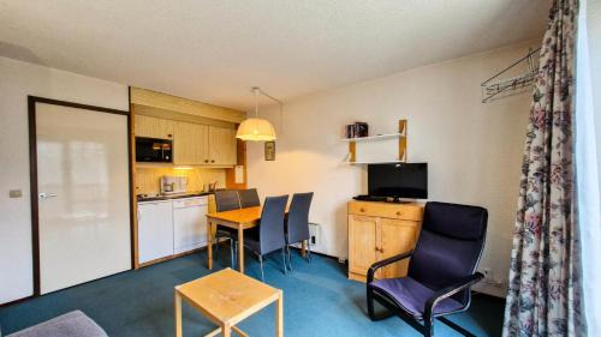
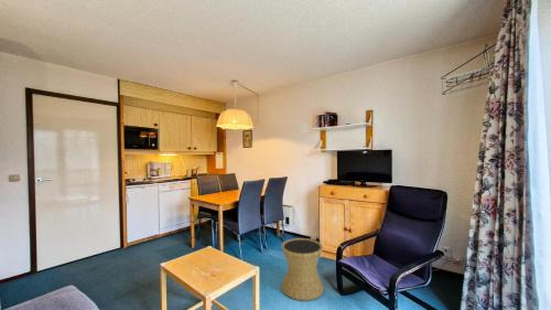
+ side table [280,237,325,302]
